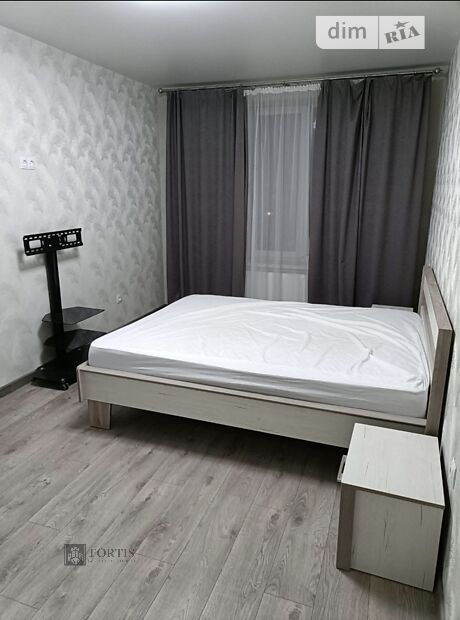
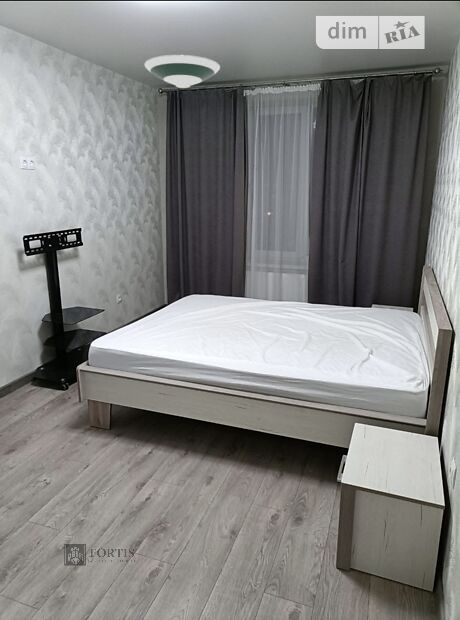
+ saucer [143,54,221,89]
